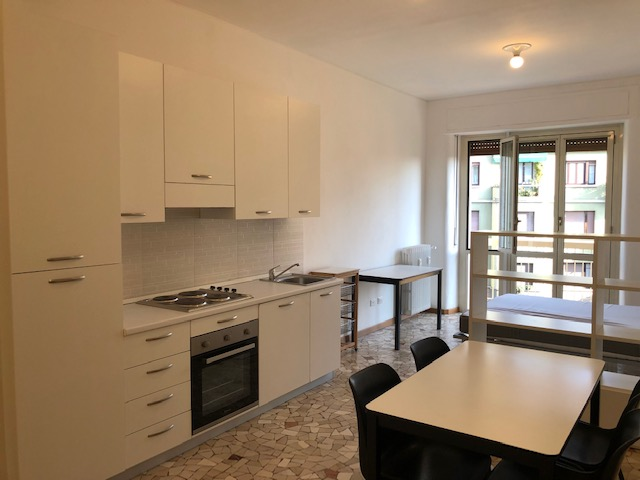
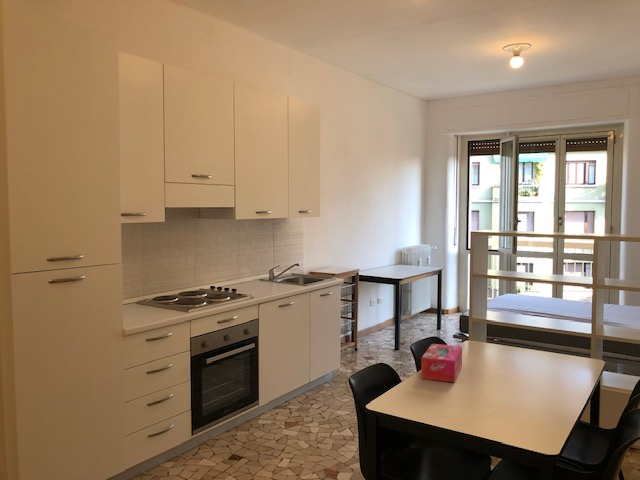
+ tissue box [420,343,463,383]
